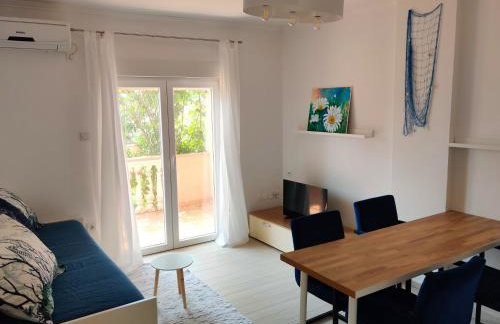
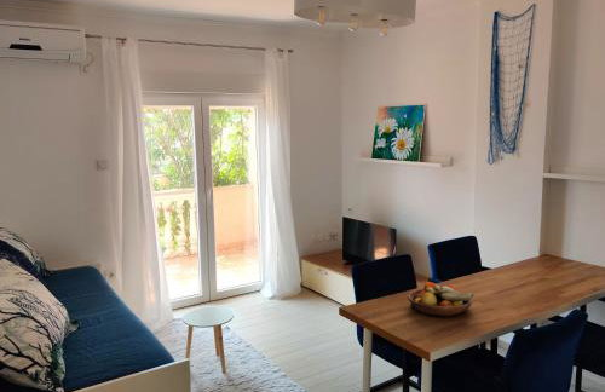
+ fruit bowl [407,281,476,317]
